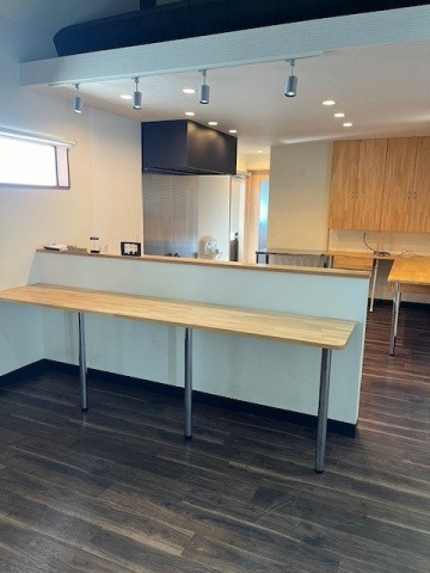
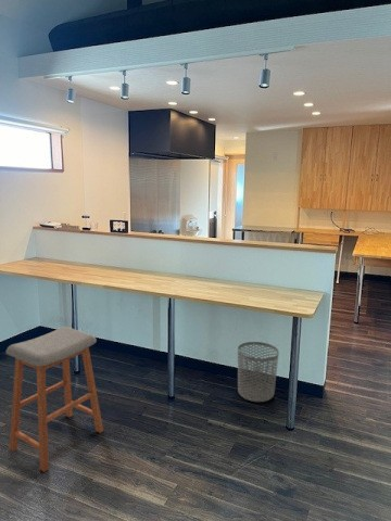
+ waste bin [237,341,280,403]
+ stool [4,326,104,473]
